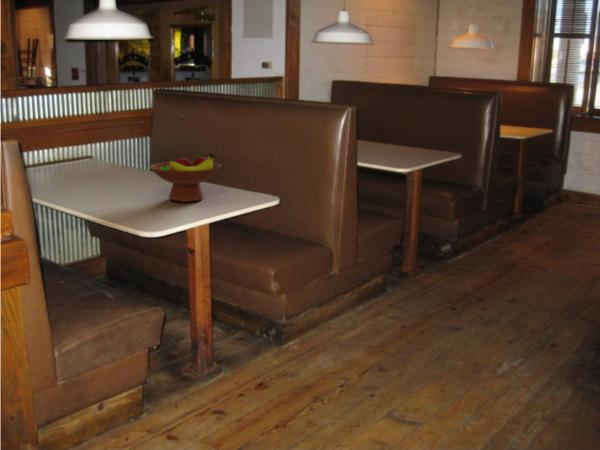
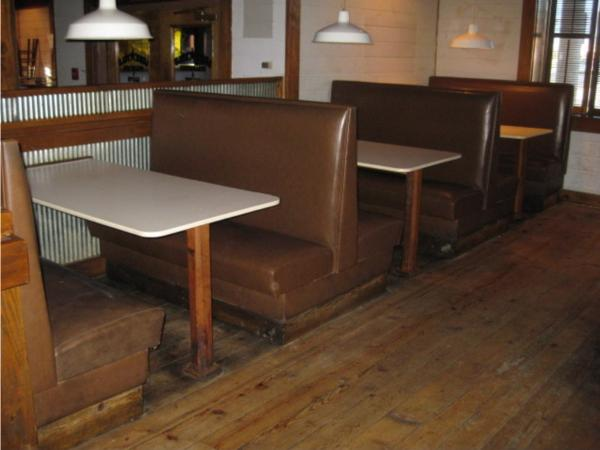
- fruit bowl [149,152,222,203]
